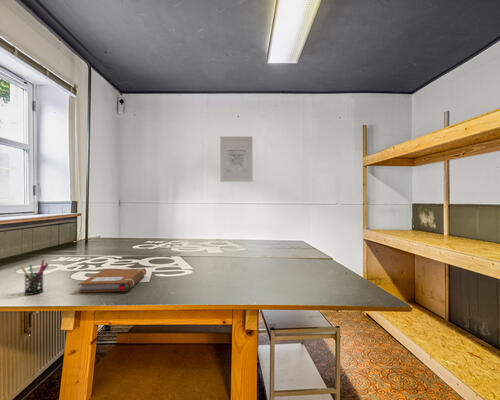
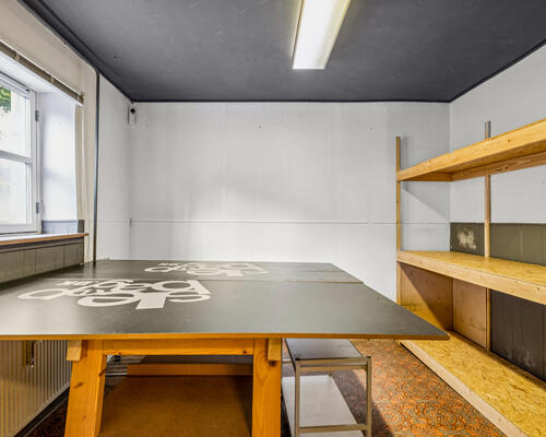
- notebook [77,268,147,293]
- wall art [219,136,254,183]
- pen holder [19,259,49,296]
